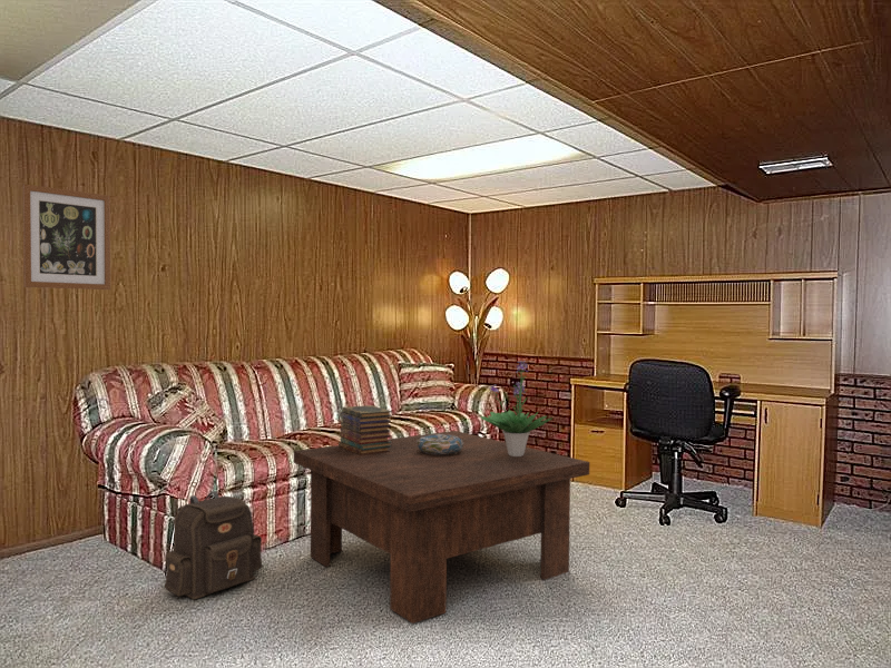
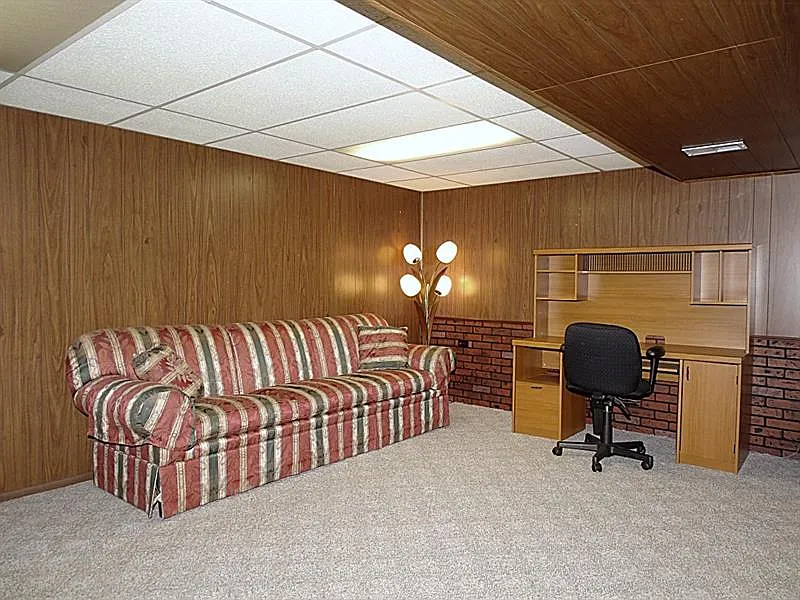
- backpack [163,490,264,600]
- wall art [22,183,111,291]
- decorative bowl [417,434,464,454]
- book stack [337,404,393,455]
- coffee table [293,430,590,625]
- potted plant [480,360,555,456]
